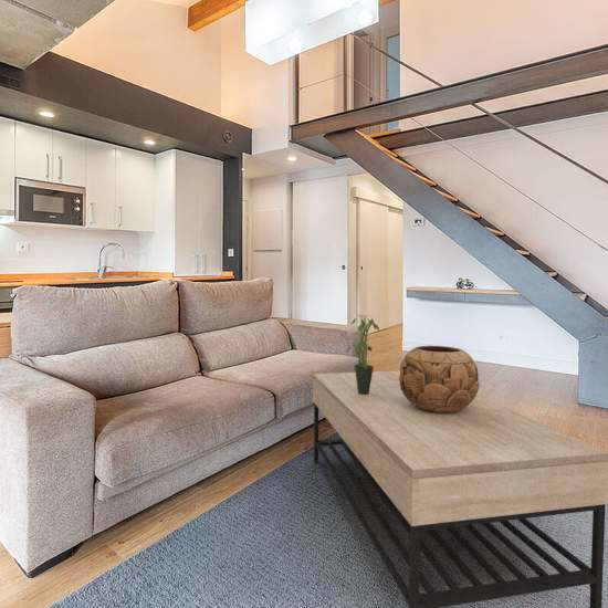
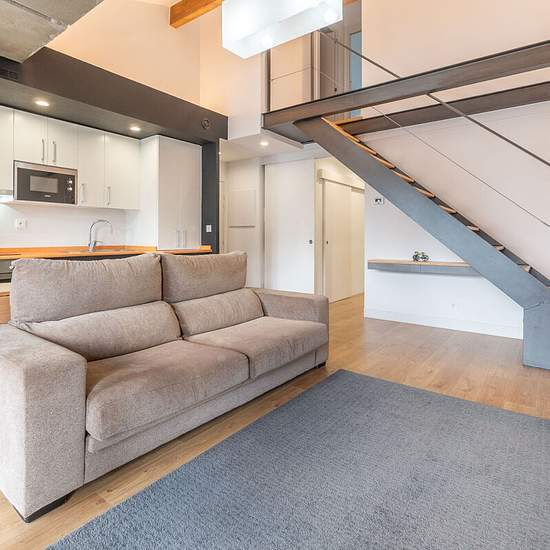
- decorative bowl [399,345,481,413]
- coffee table [312,370,608,608]
- potted plant [345,314,380,395]
